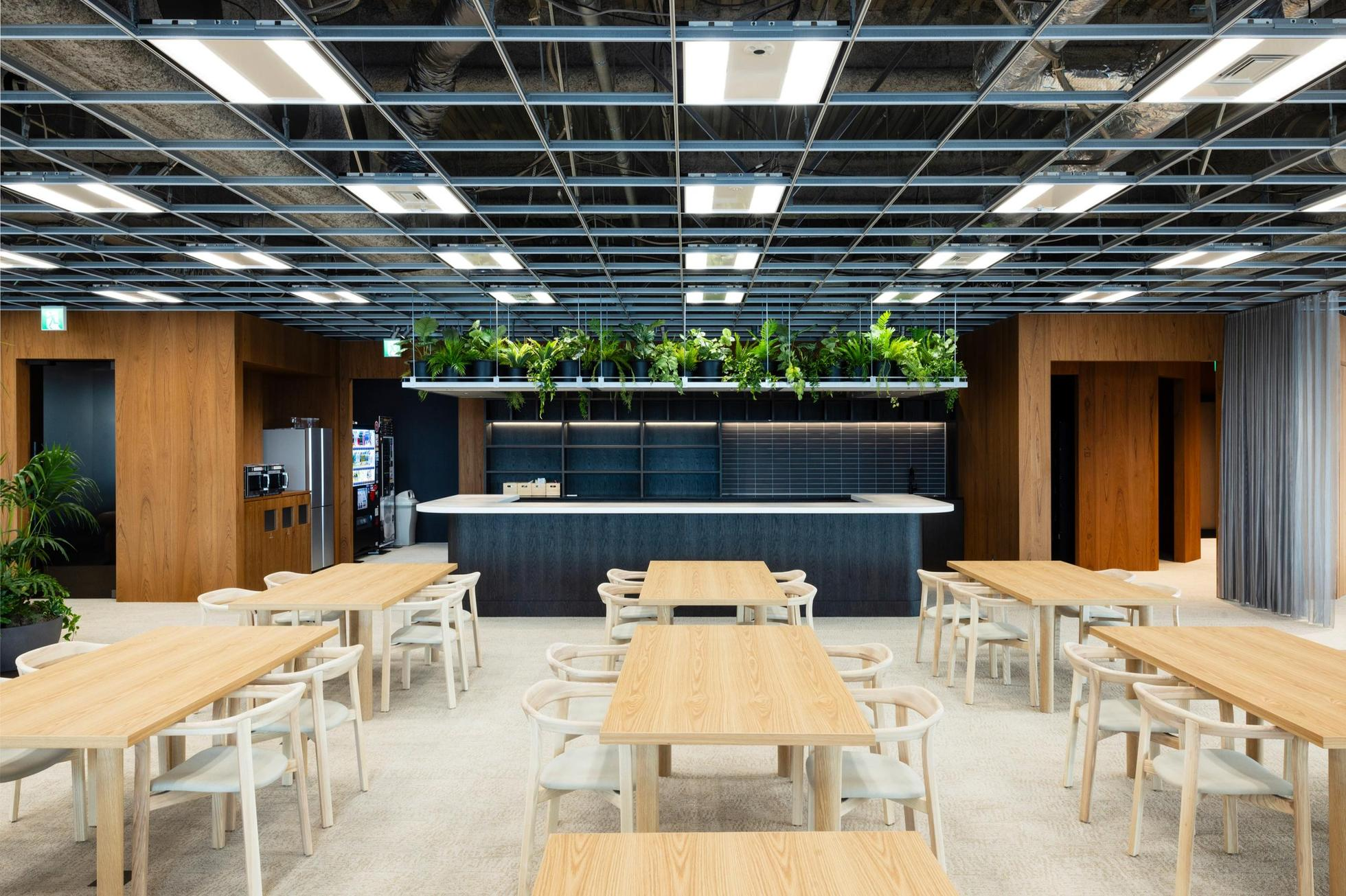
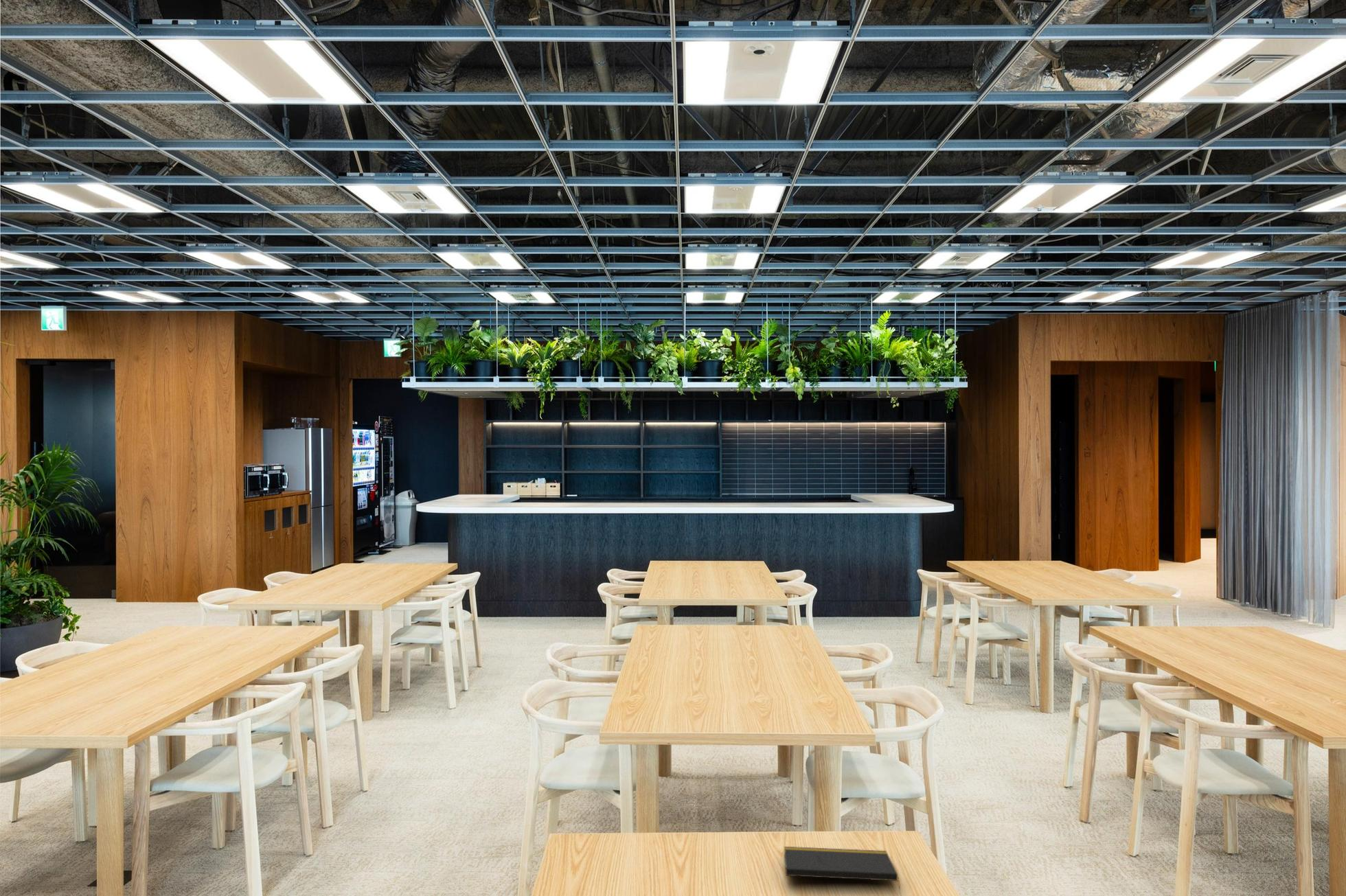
+ notepad [784,846,902,896]
